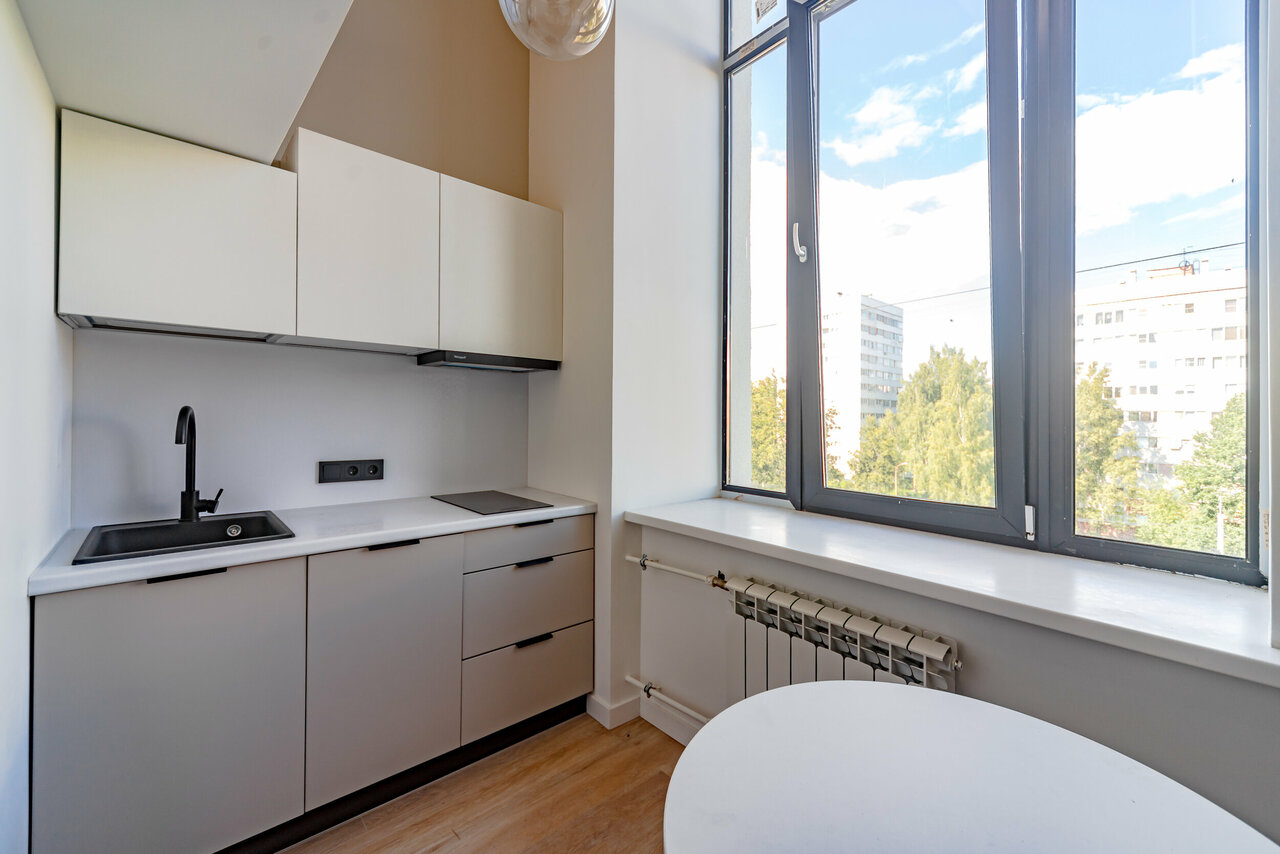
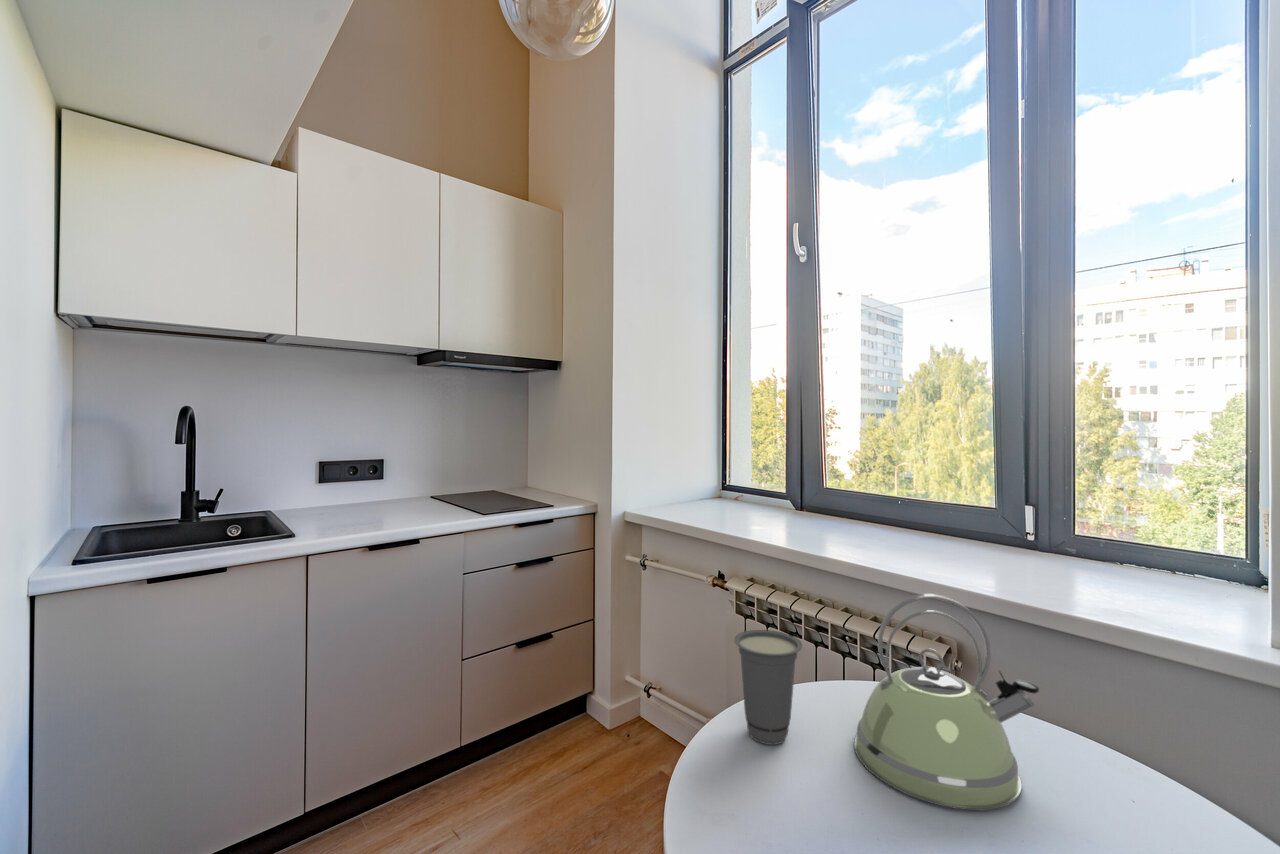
+ kettle [853,593,1040,811]
+ cup [733,629,803,746]
